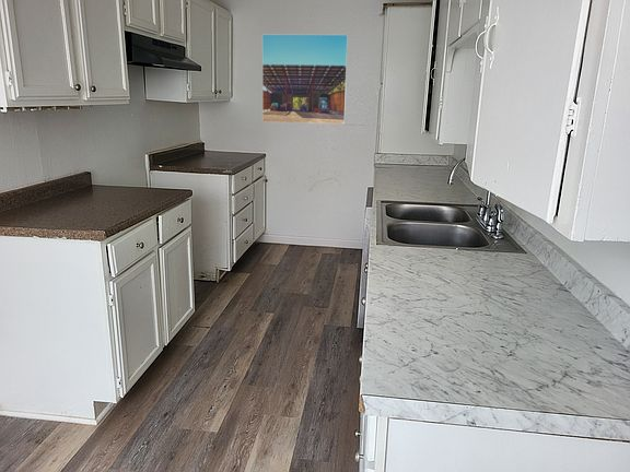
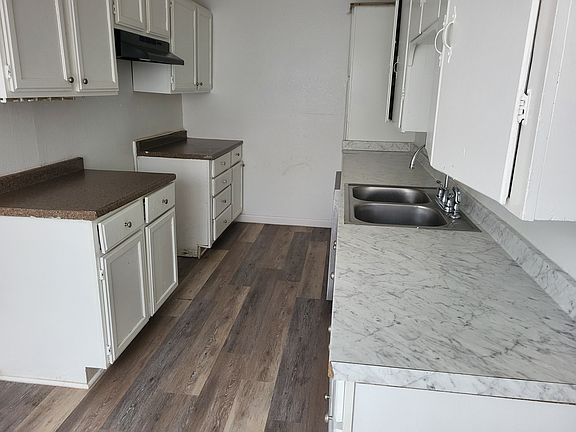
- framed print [261,33,349,126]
